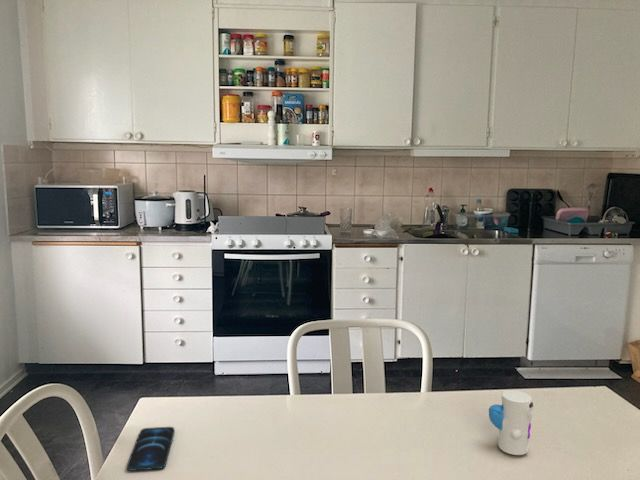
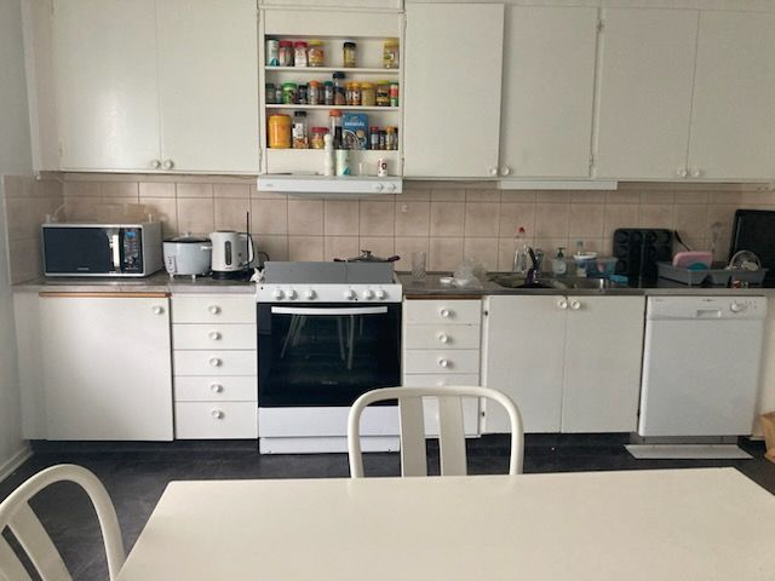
- toy [488,389,534,456]
- smartphone [126,426,175,472]
